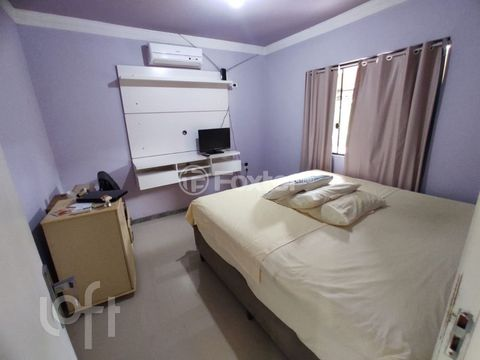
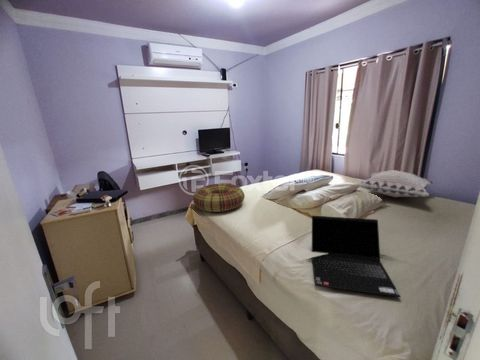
+ decorative pillow [357,169,434,198]
+ cushion [192,183,246,213]
+ laptop computer [311,215,402,298]
